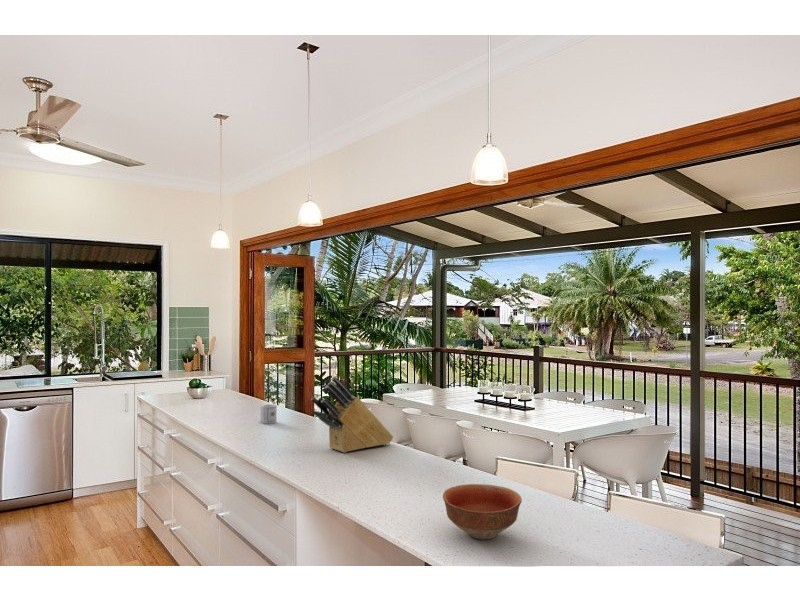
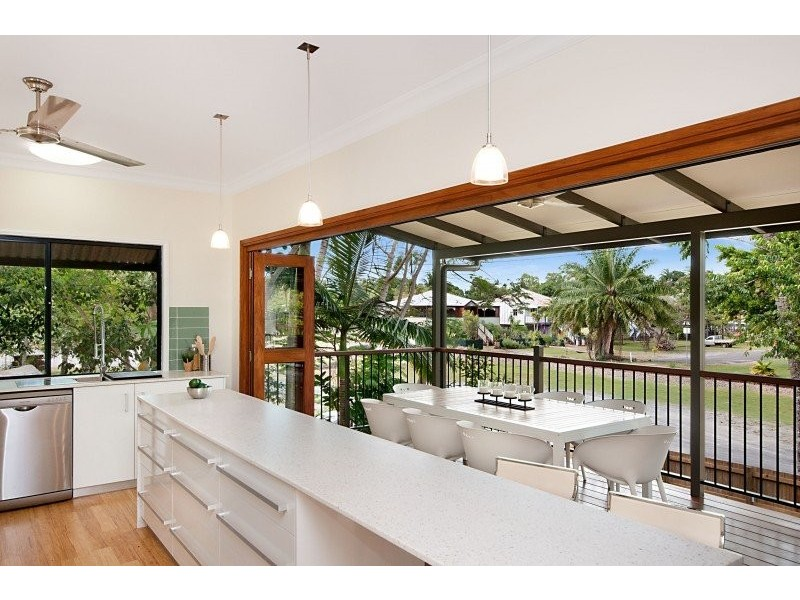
- cup [259,403,278,425]
- knife block [310,376,394,454]
- bowl [442,483,523,540]
